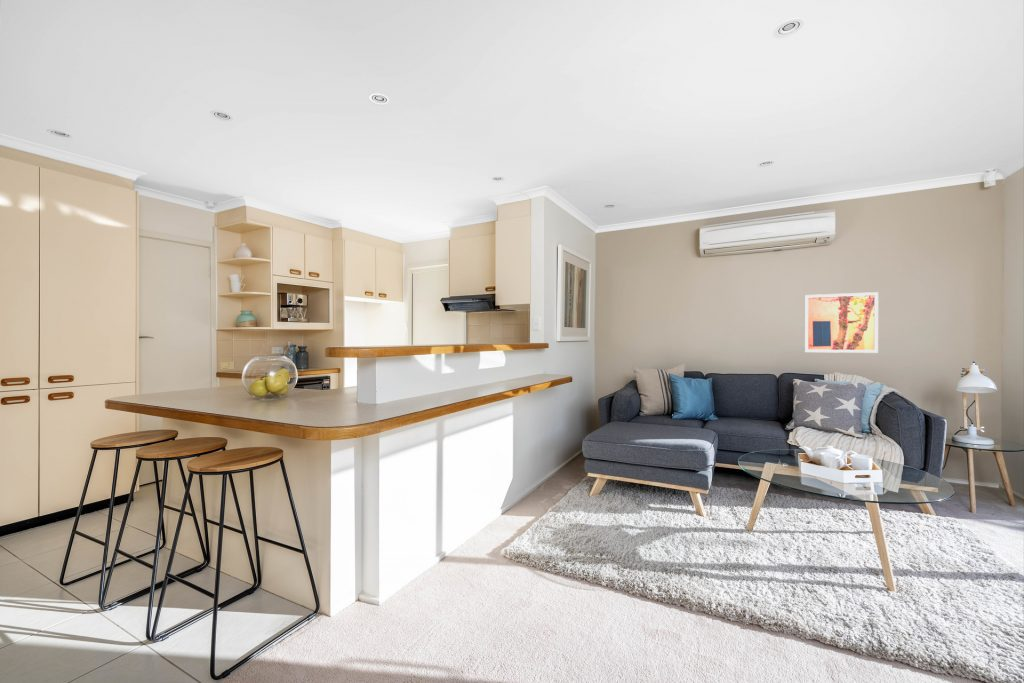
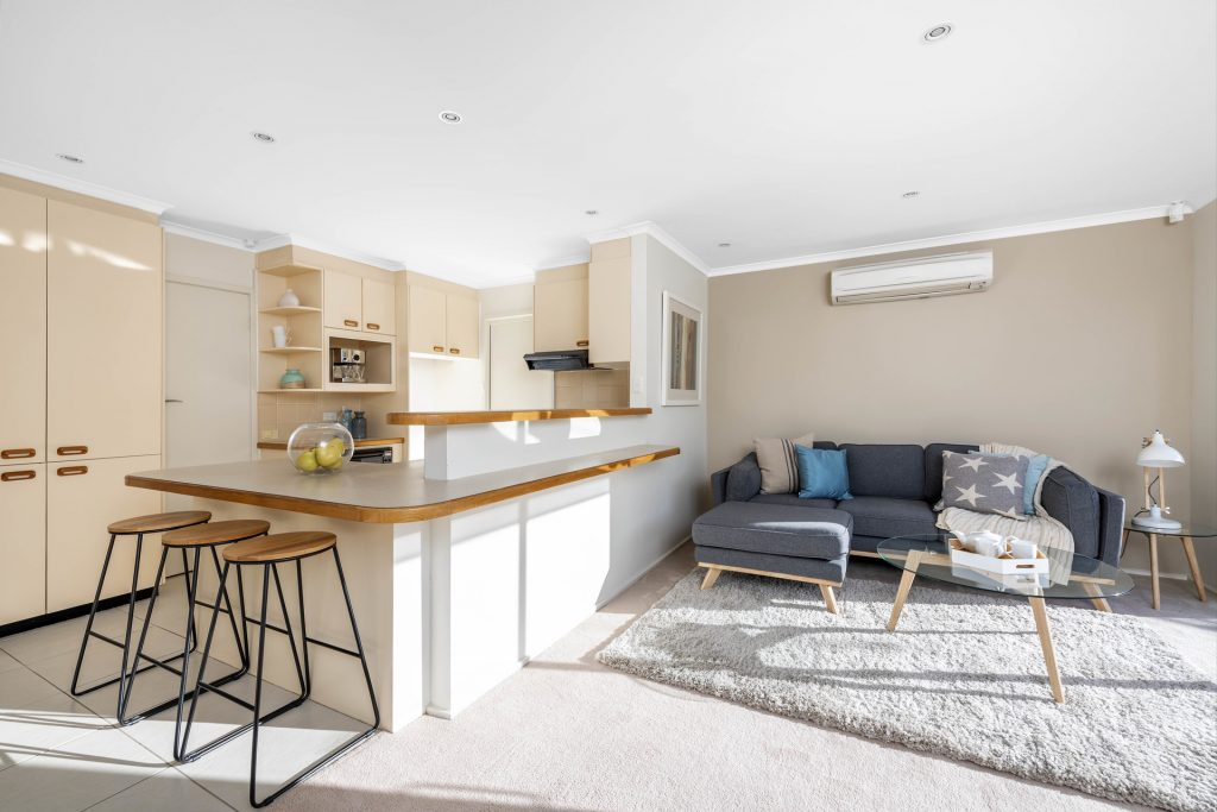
- wall art [804,291,879,354]
